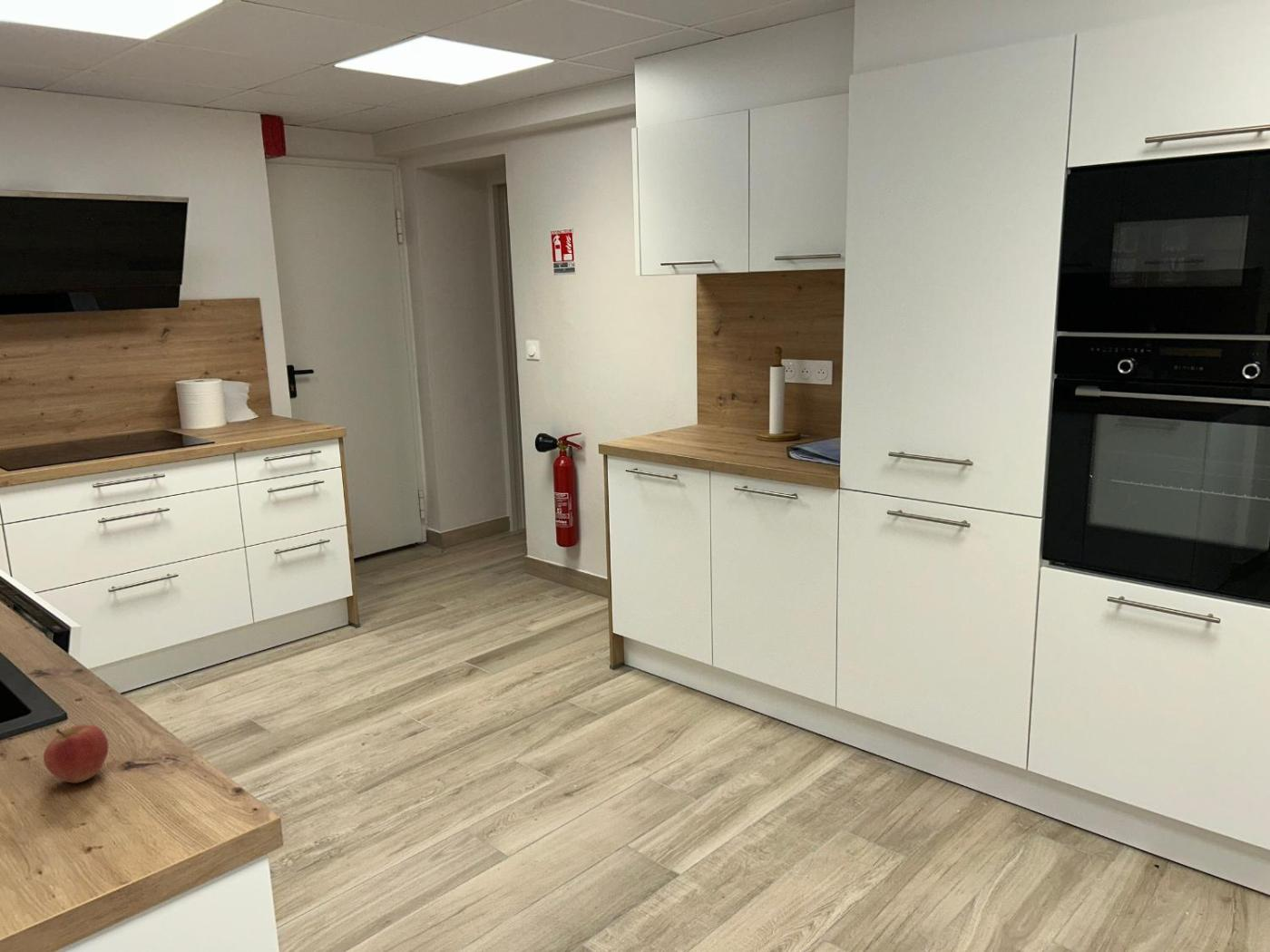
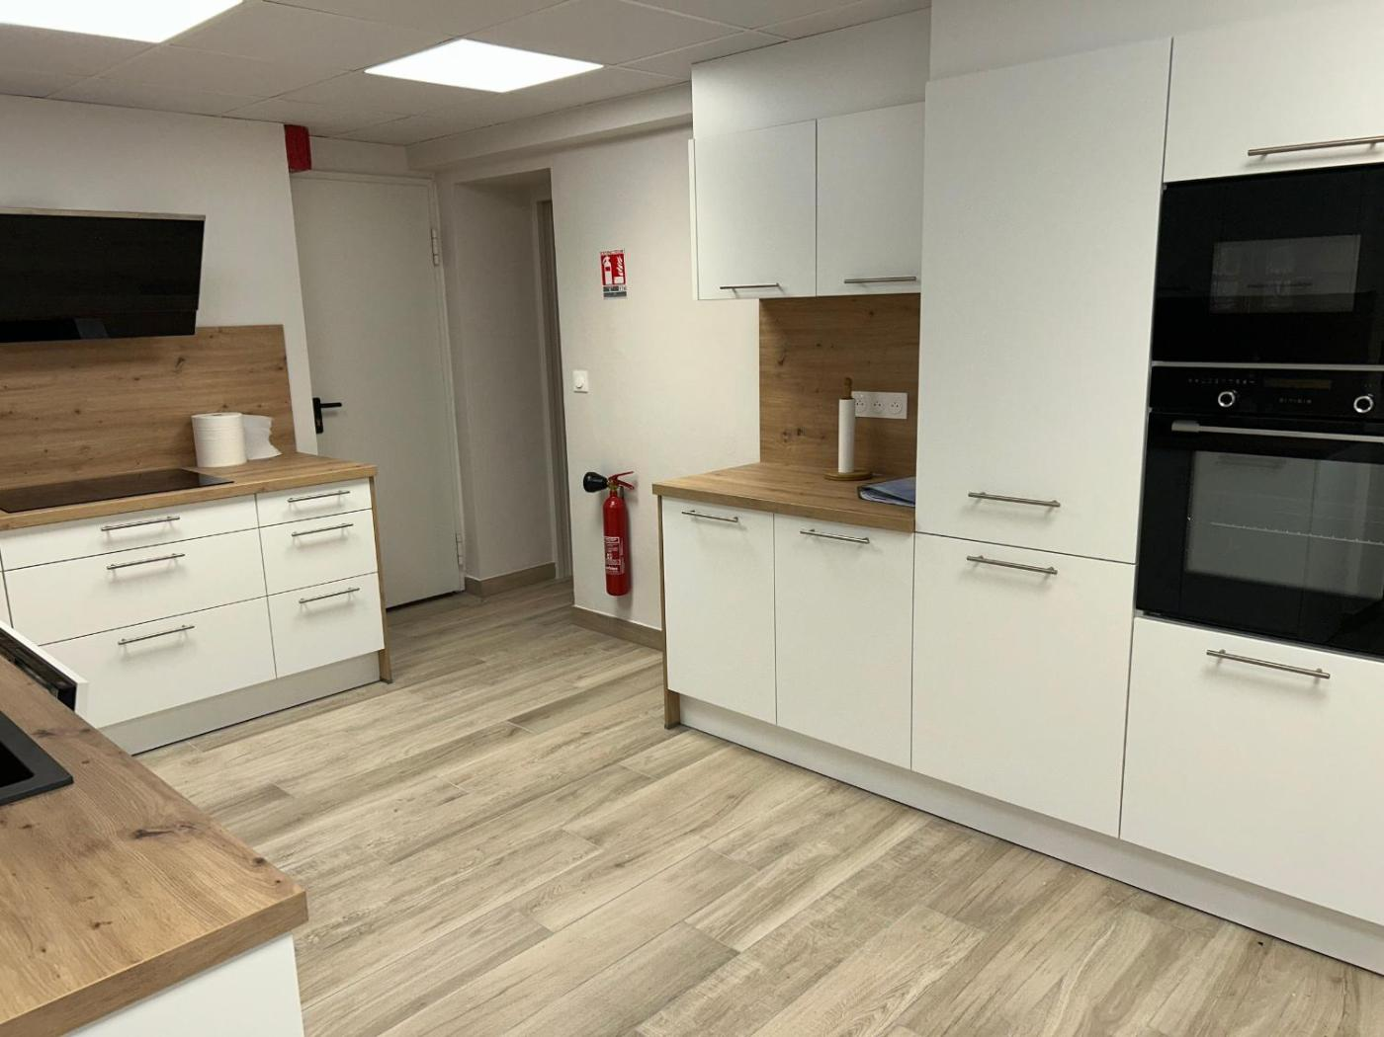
- apple [43,724,109,784]
